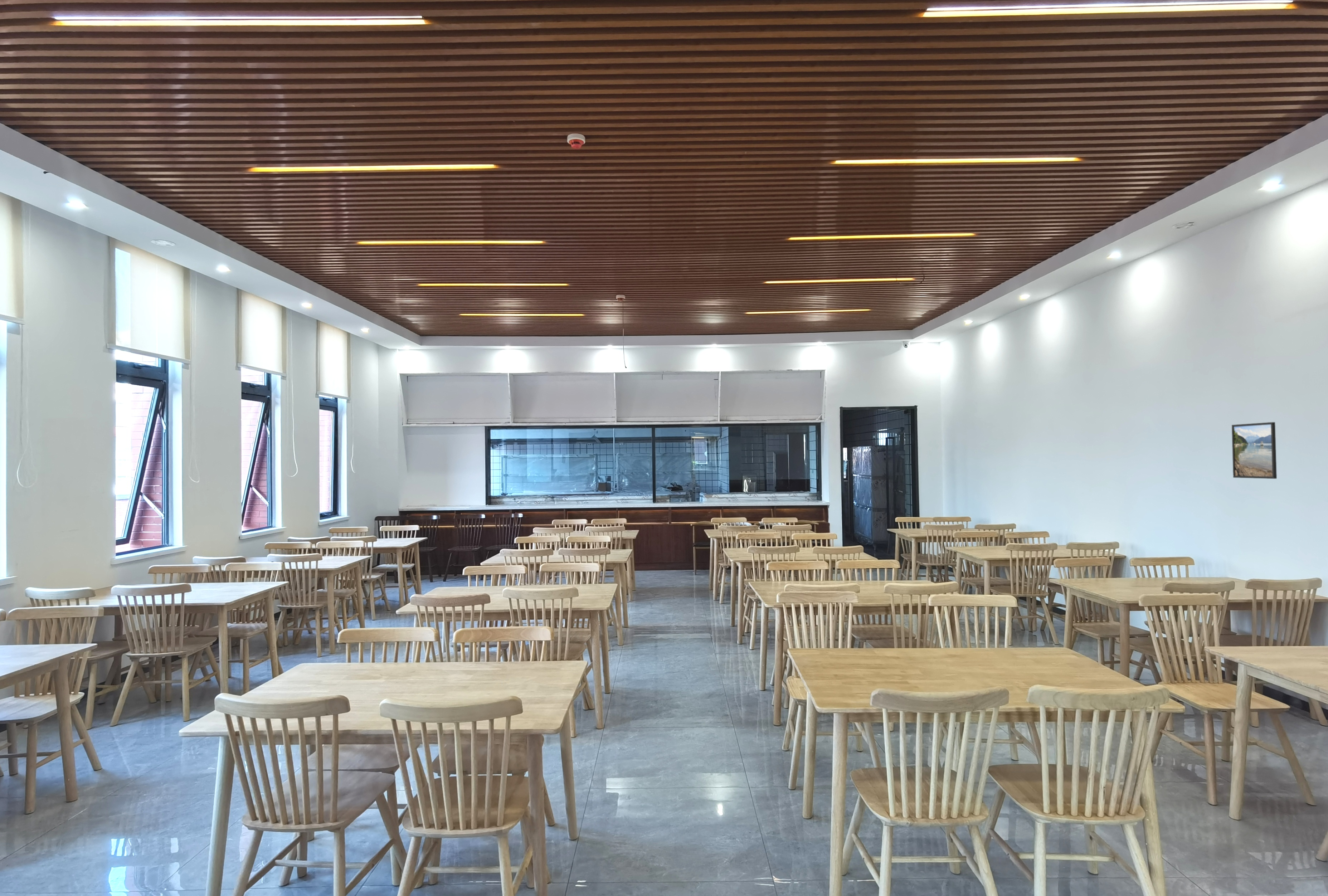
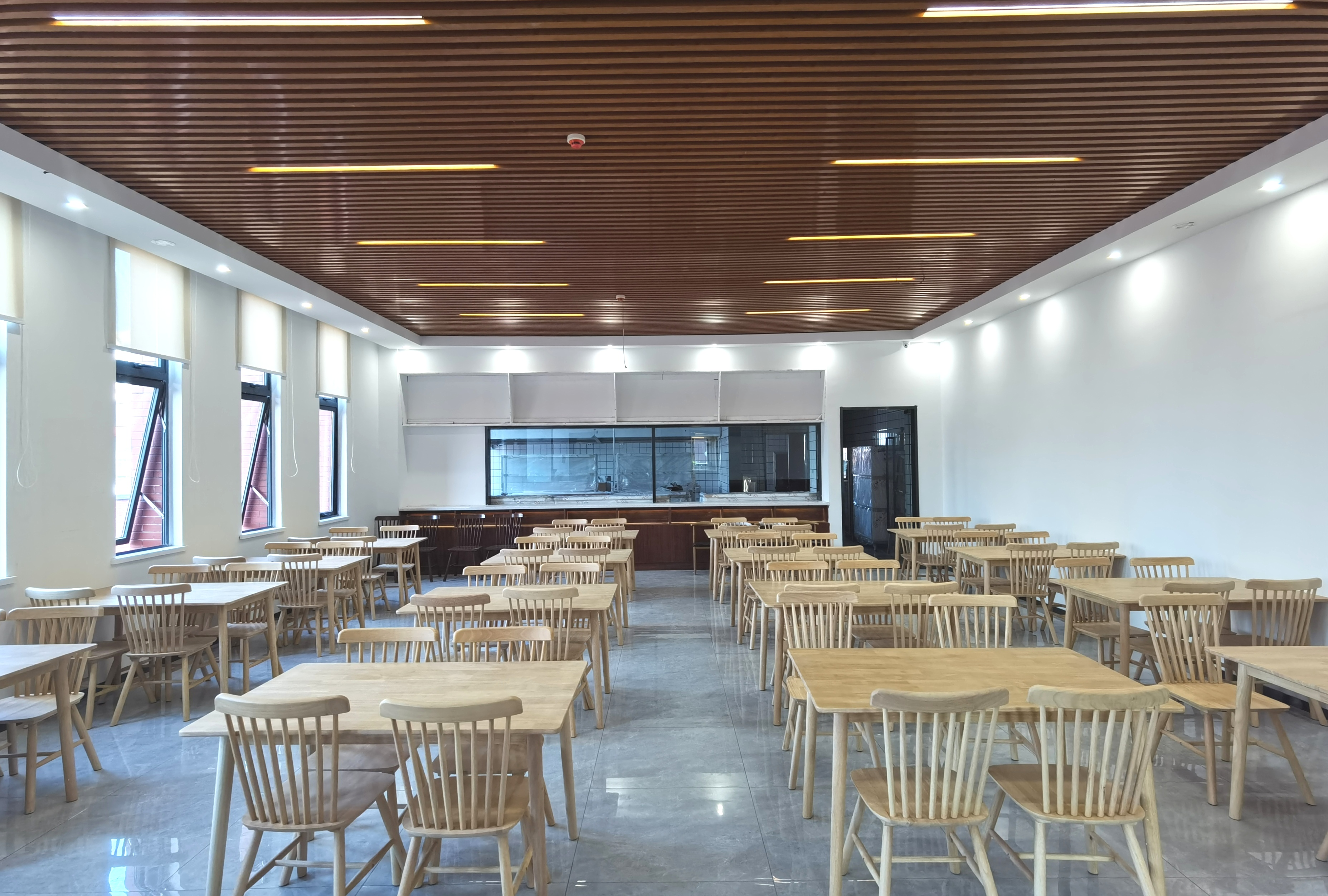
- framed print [1231,422,1277,479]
